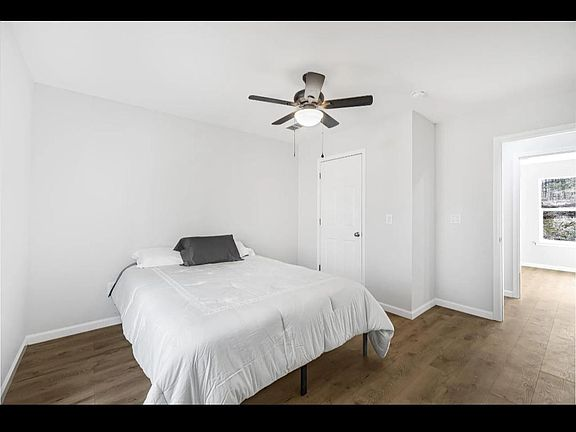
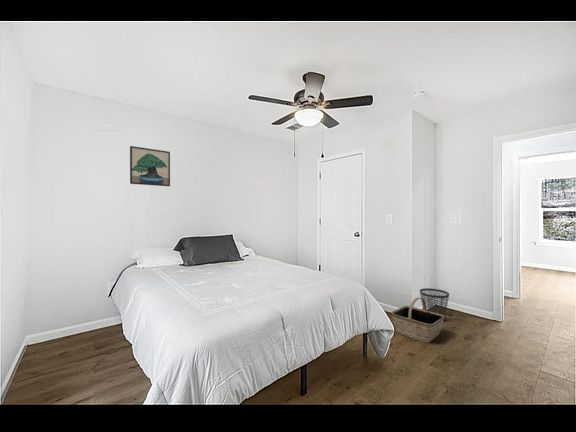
+ basket [390,297,446,344]
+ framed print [129,145,171,187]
+ wastebasket [419,287,450,322]
